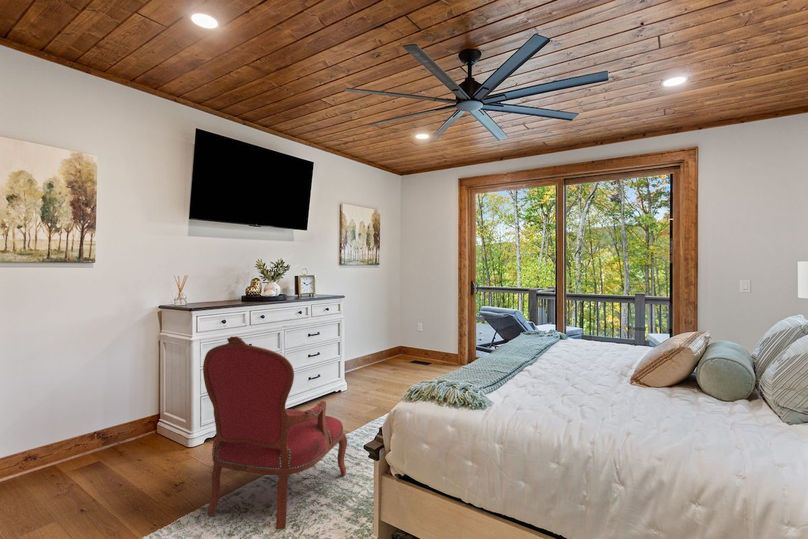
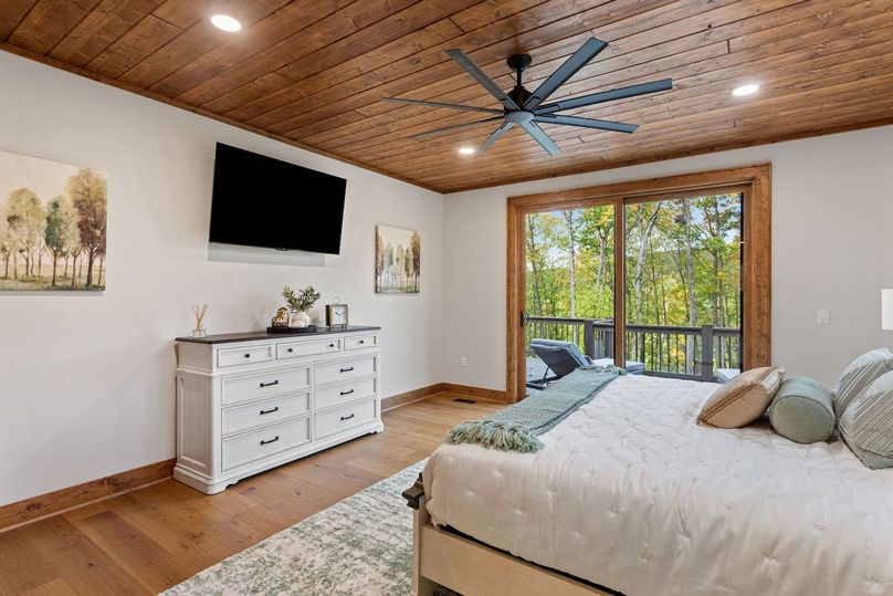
- armchair [202,335,348,530]
